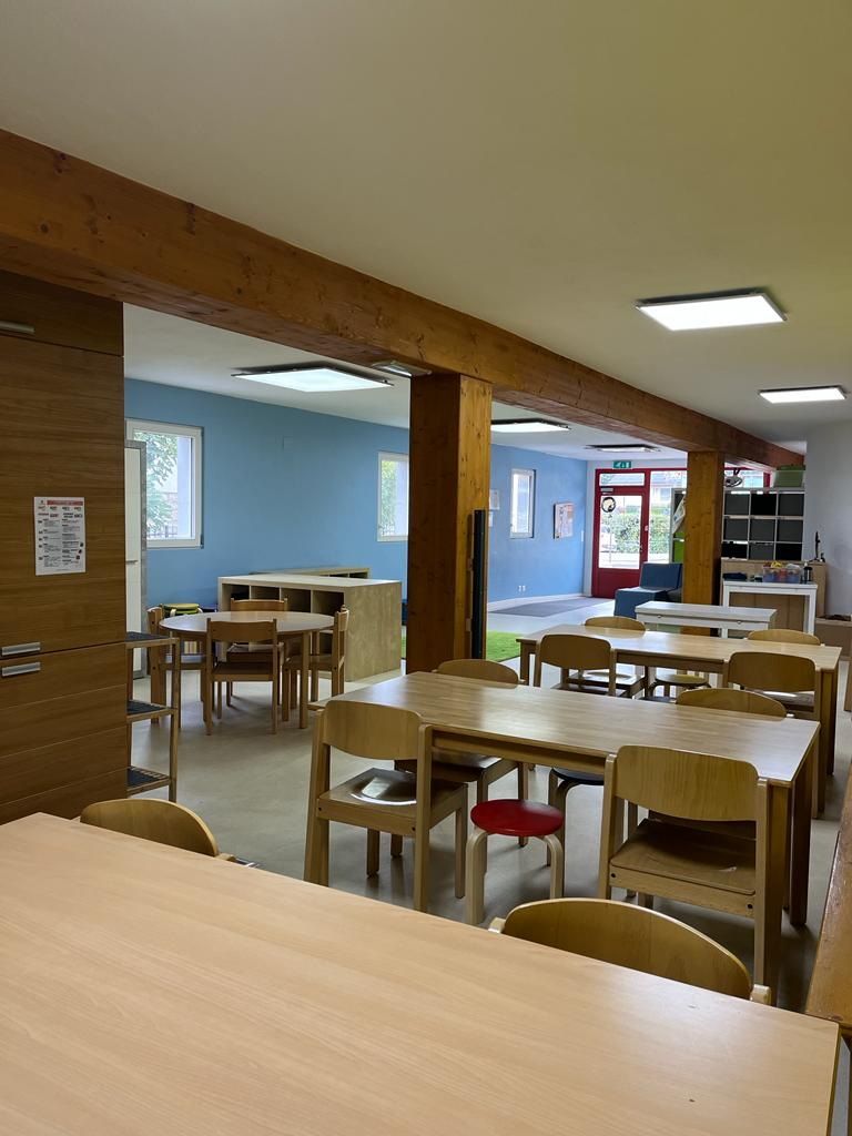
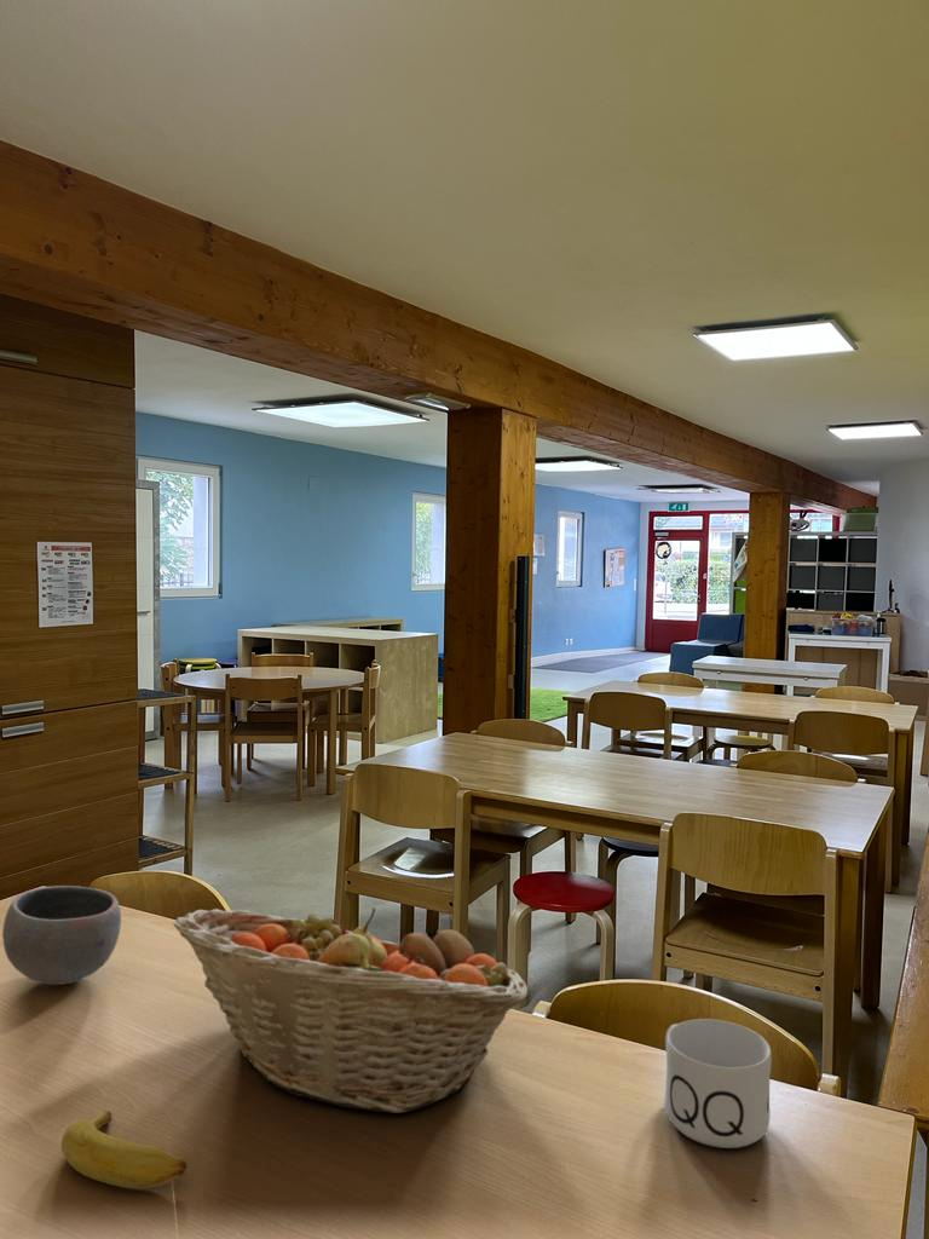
+ mug [664,1018,773,1149]
+ banana [60,1110,187,1189]
+ bowl [1,884,122,986]
+ fruit basket [173,907,529,1114]
